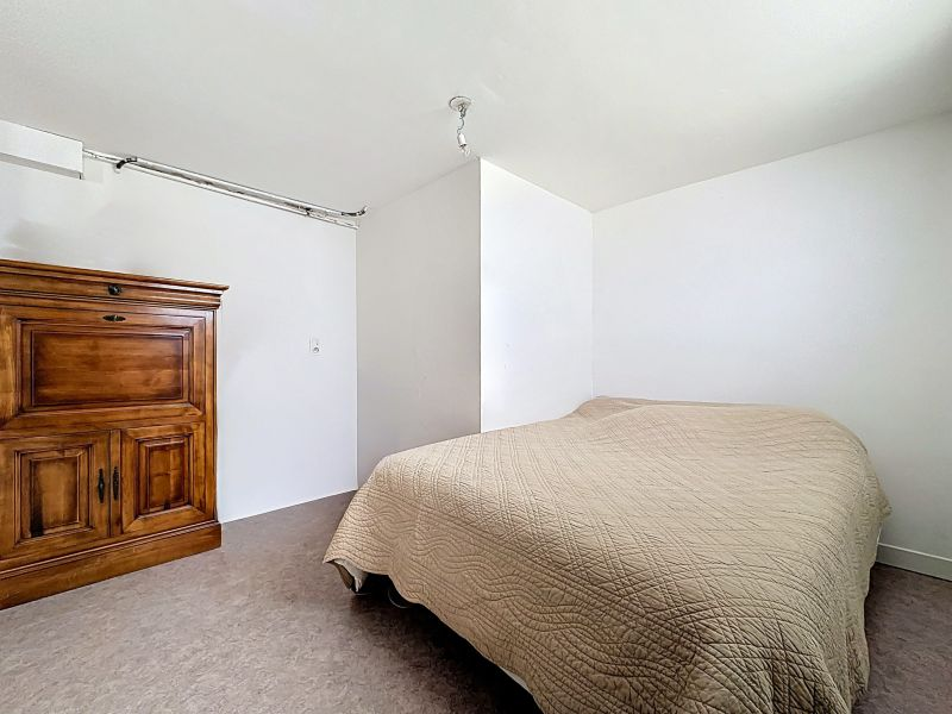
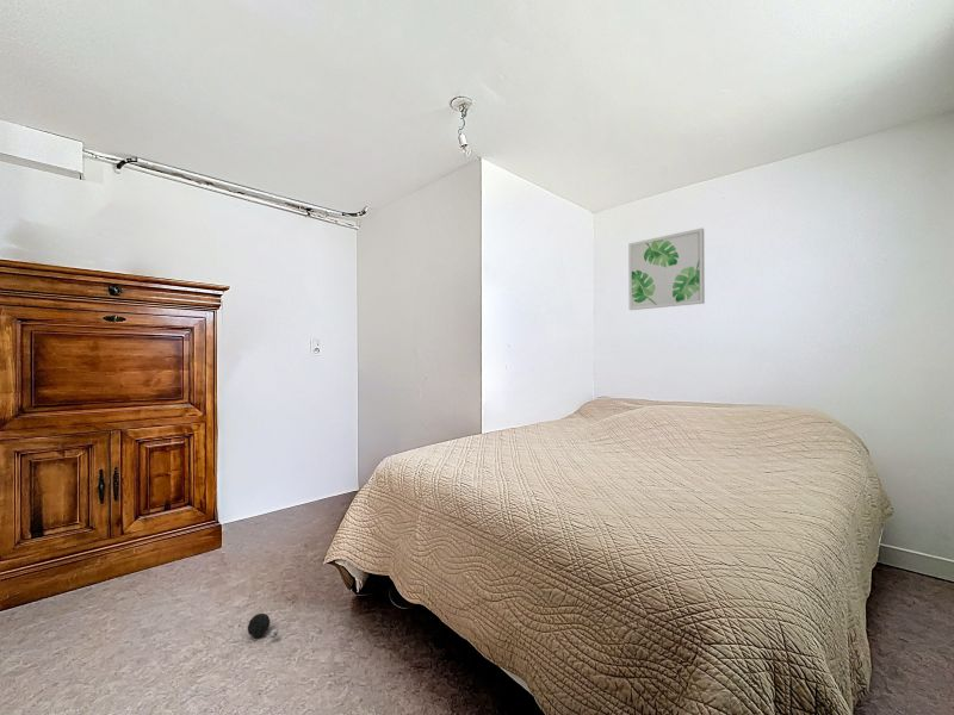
+ ball [247,613,279,644]
+ wall art [627,226,706,311]
